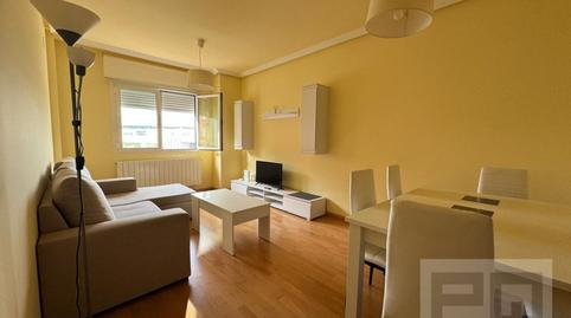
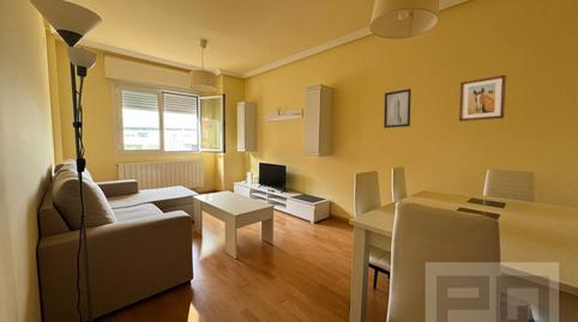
+ wall art [383,87,413,129]
+ wall art [458,74,507,122]
